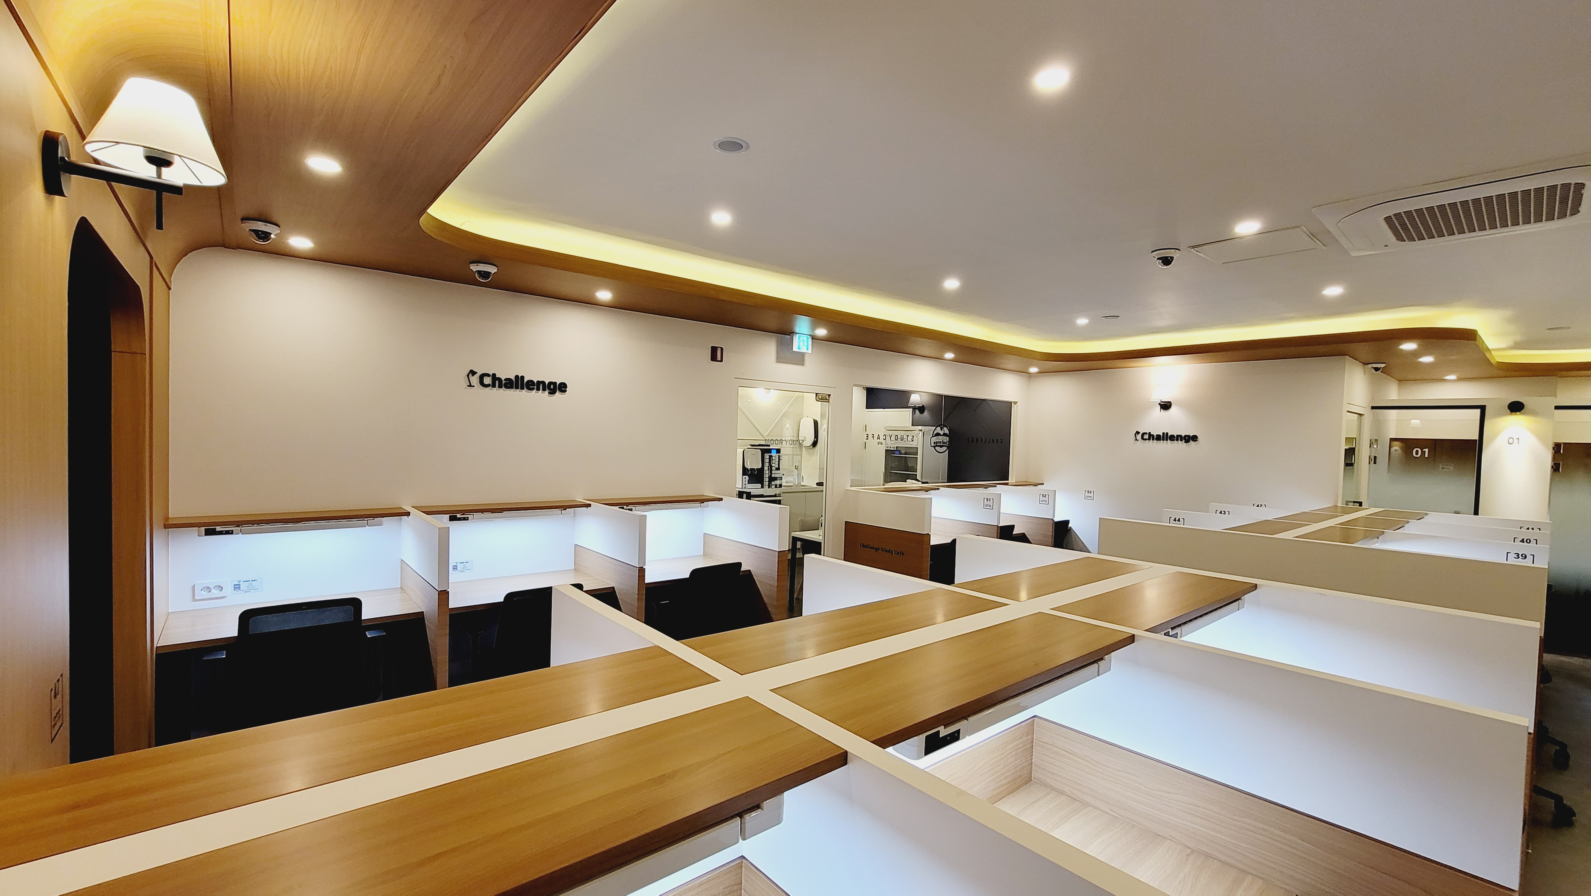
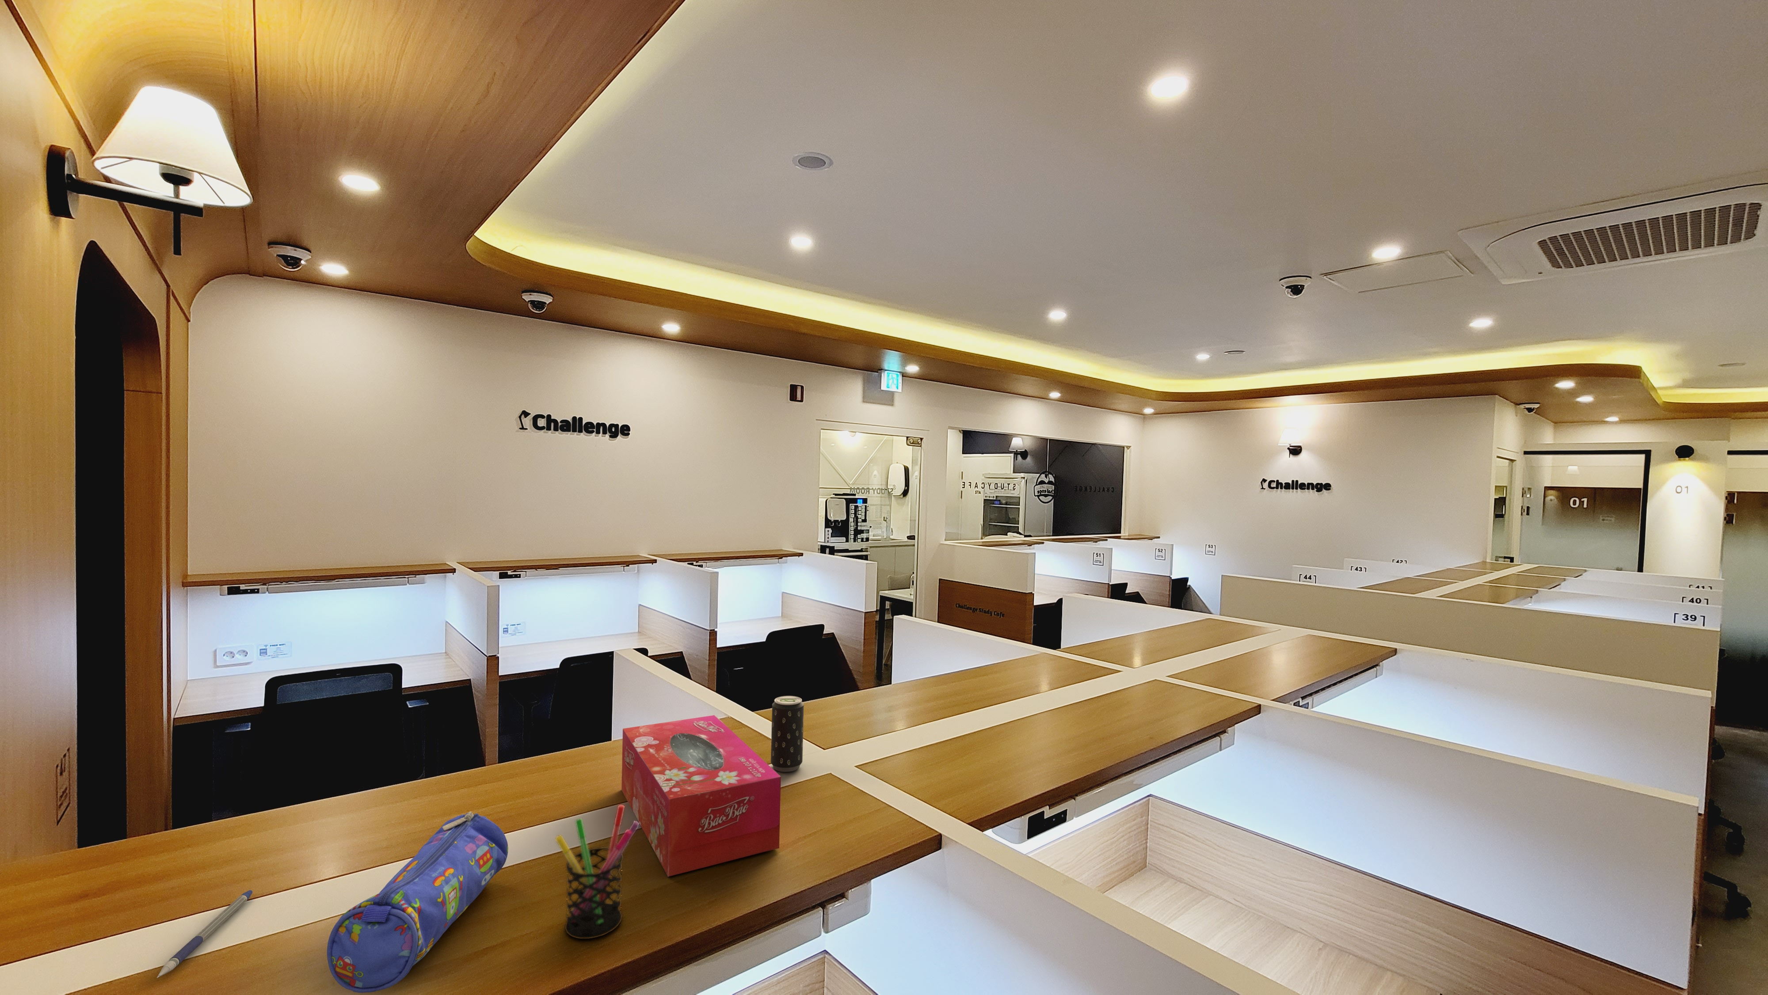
+ beverage can [770,695,804,772]
+ pencil case [327,812,509,994]
+ pen holder [555,804,640,939]
+ pen [157,889,253,978]
+ tissue box [620,715,782,877]
